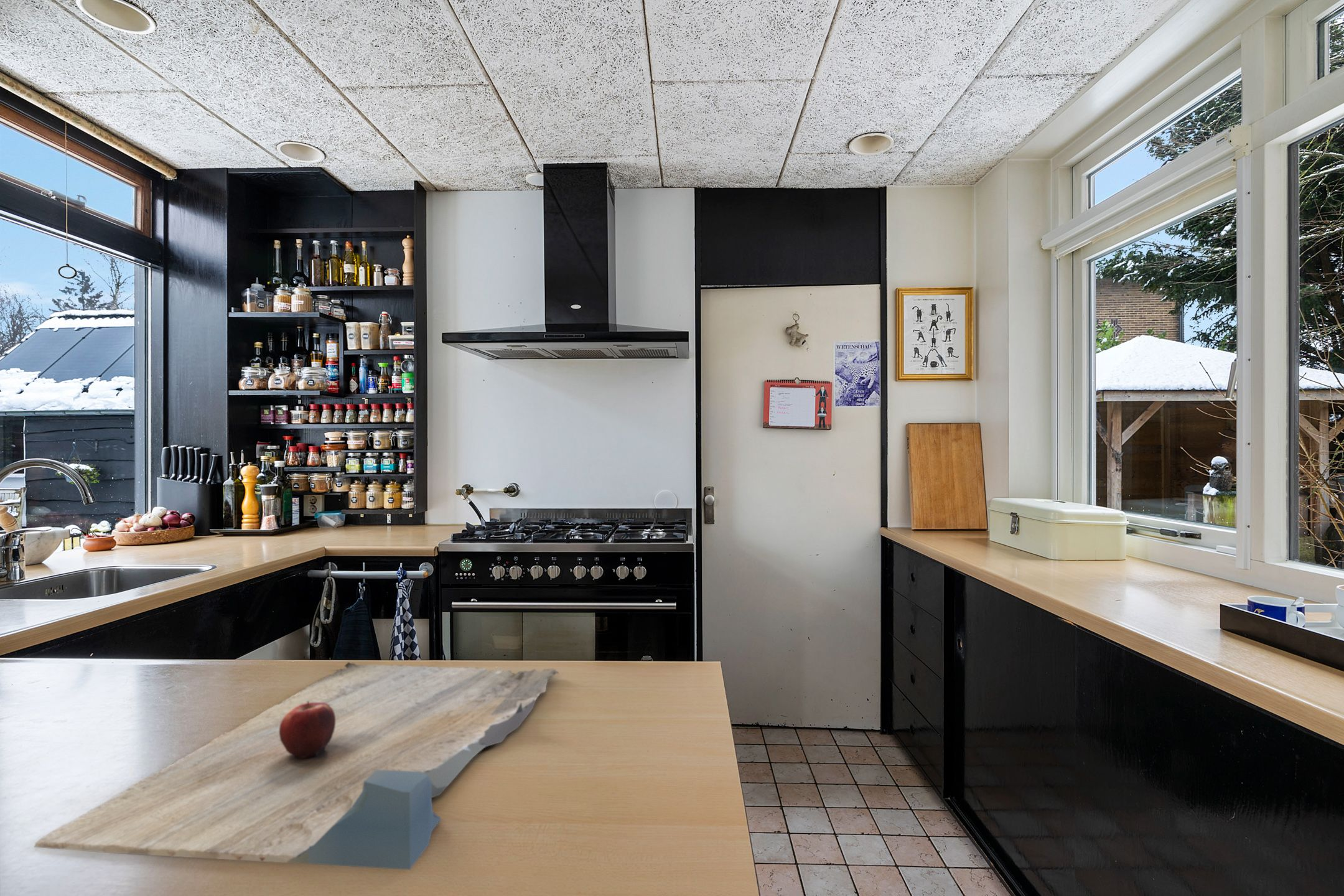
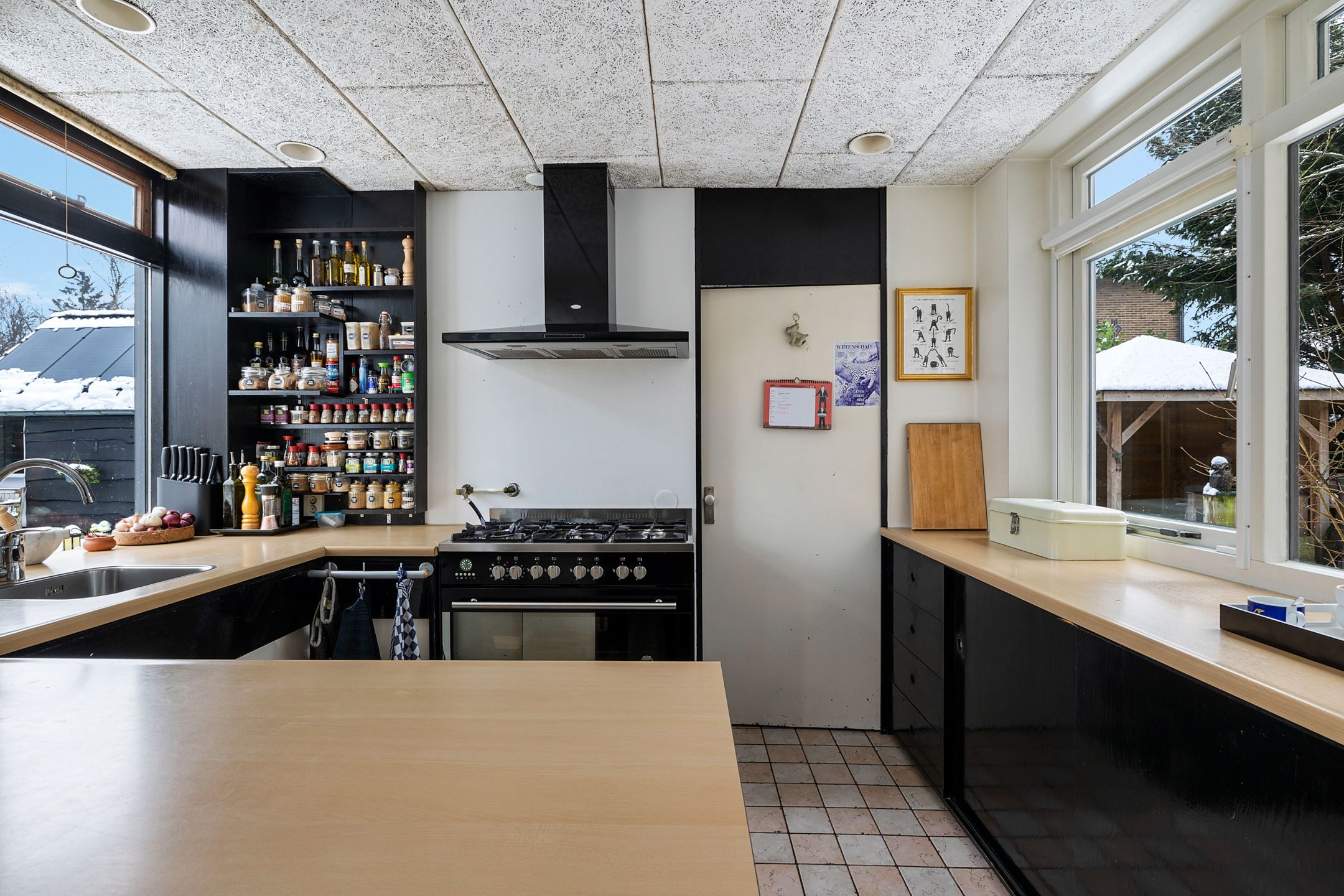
- cutting board [34,661,559,870]
